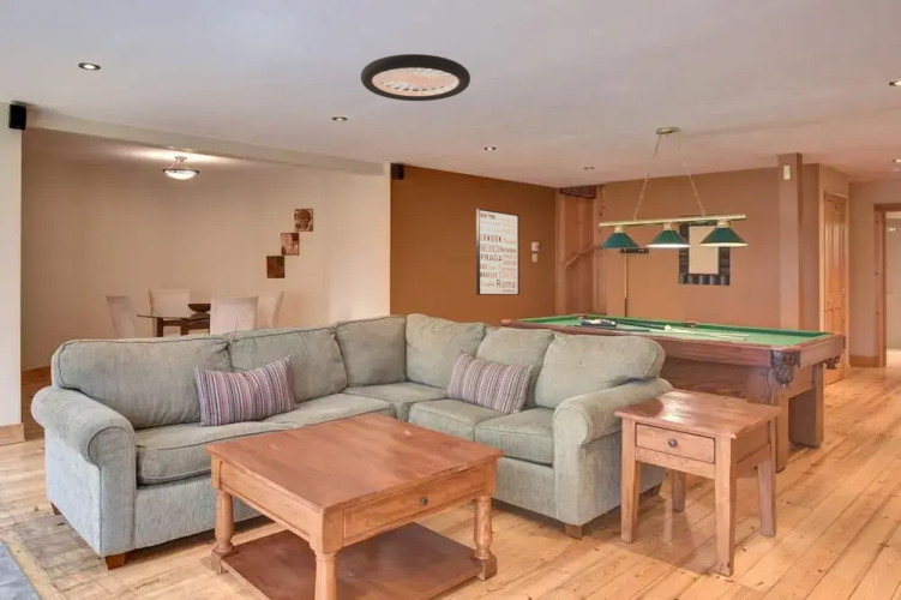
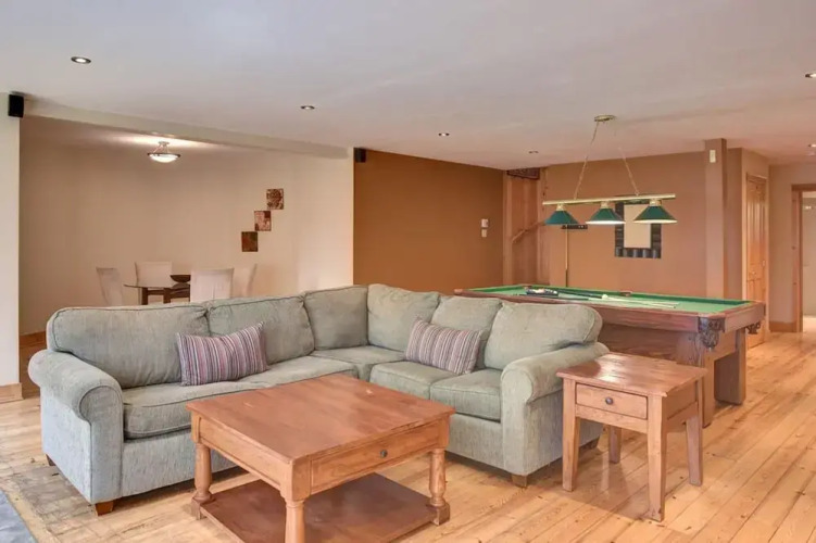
- ceiling light [360,53,471,102]
- wall art [475,208,521,296]
